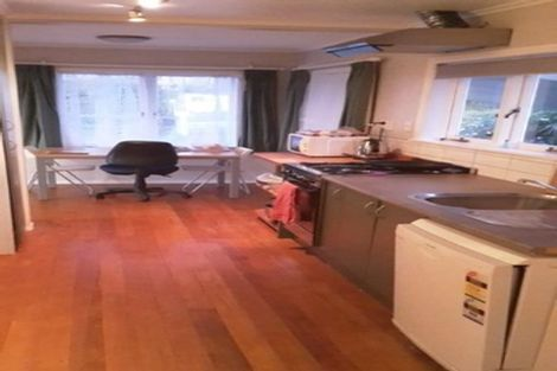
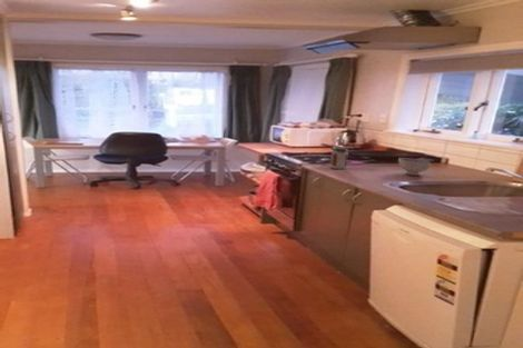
+ ceramic bowl [397,157,432,177]
+ jar [328,146,349,170]
